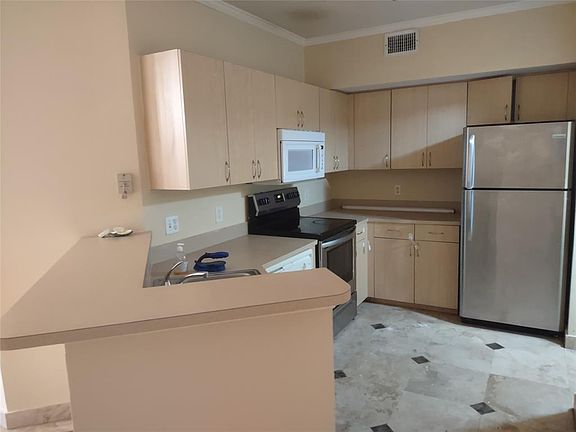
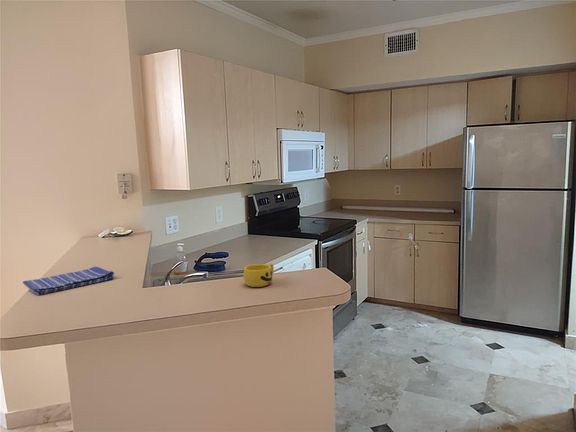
+ dish towel [22,266,115,296]
+ cup [243,262,275,288]
